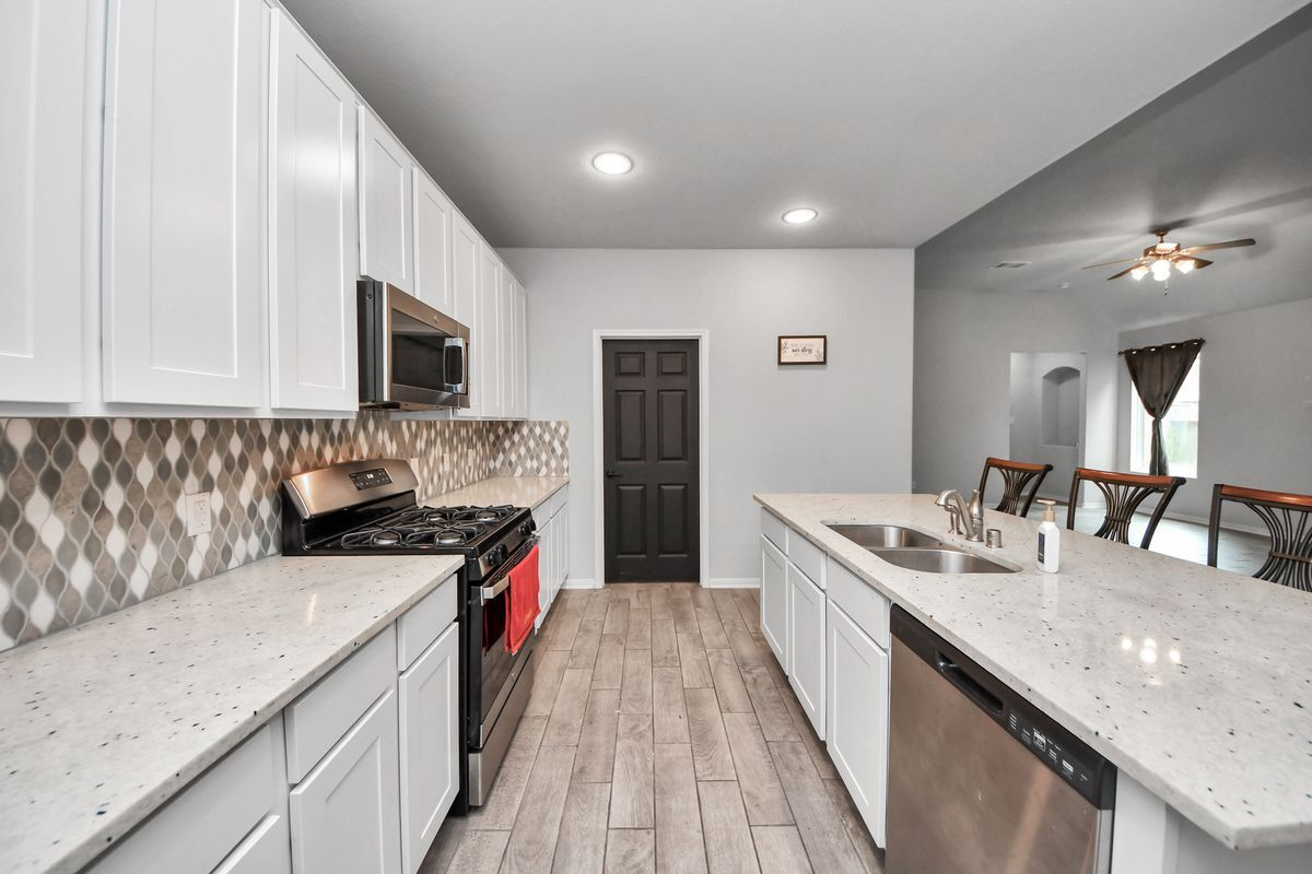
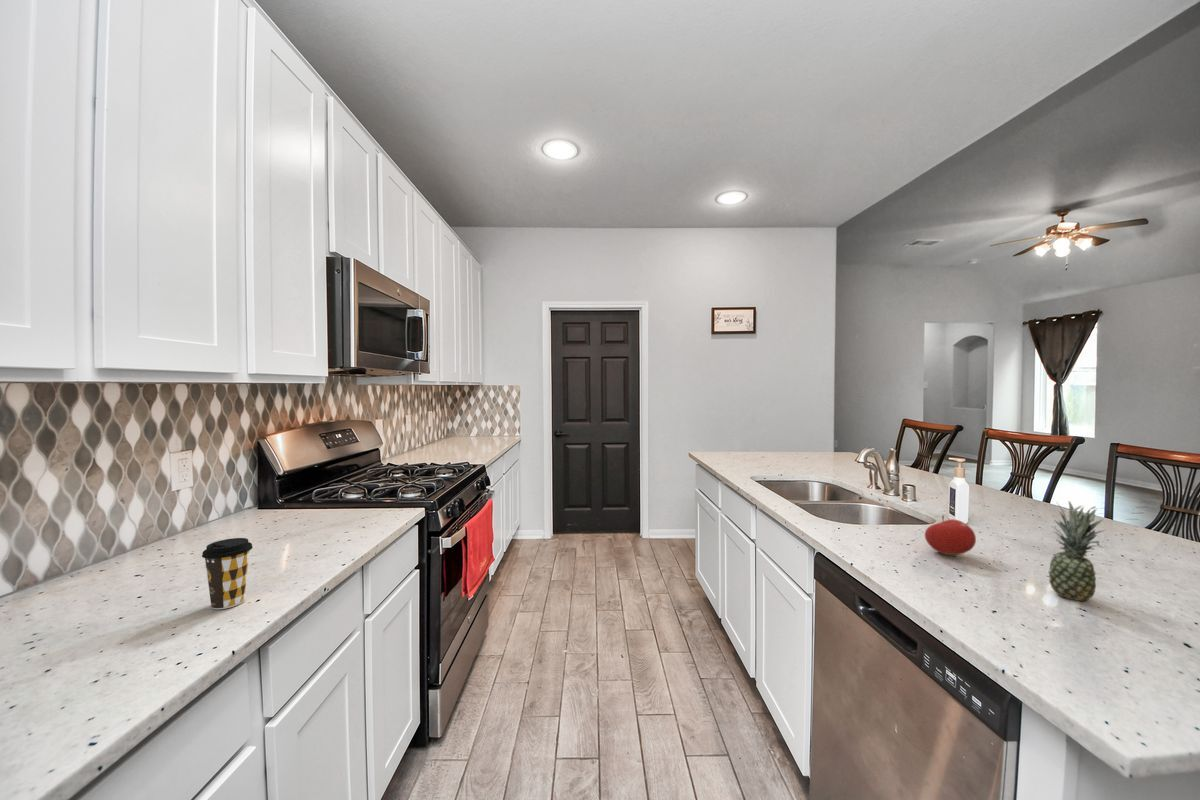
+ fruit [1047,500,1106,603]
+ coffee cup [201,537,254,610]
+ fruit [924,514,977,556]
